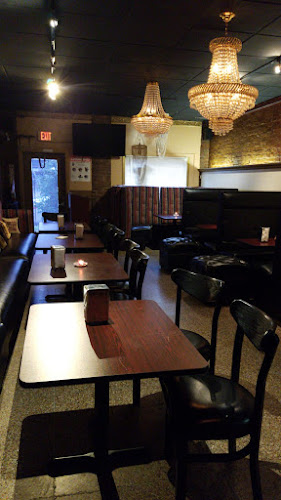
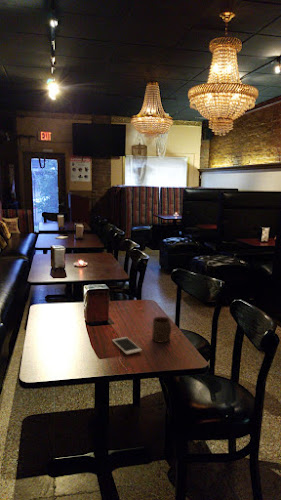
+ cup [151,316,172,344]
+ cell phone [111,336,143,356]
